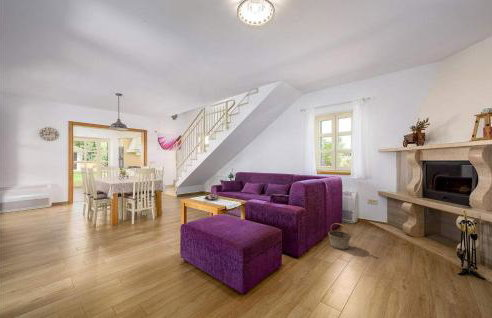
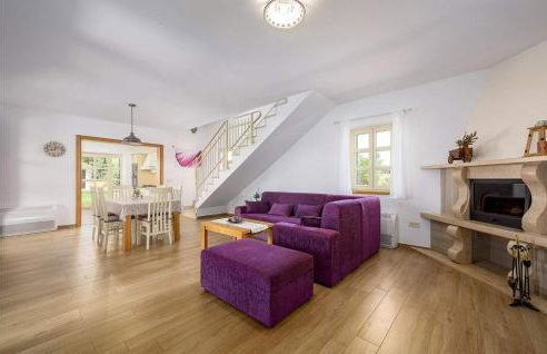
- basket [327,222,352,251]
